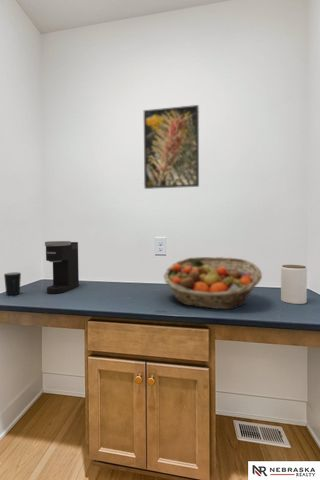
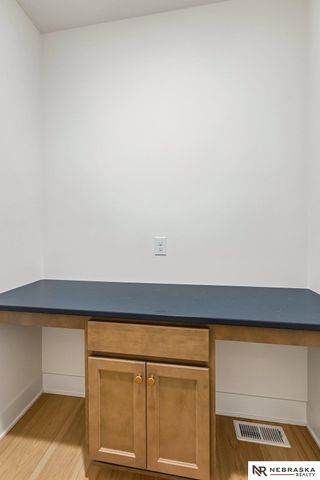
- coffee maker [44,240,80,295]
- jar [280,264,308,305]
- mug [3,271,22,296]
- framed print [143,104,200,190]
- fruit basket [163,256,263,310]
